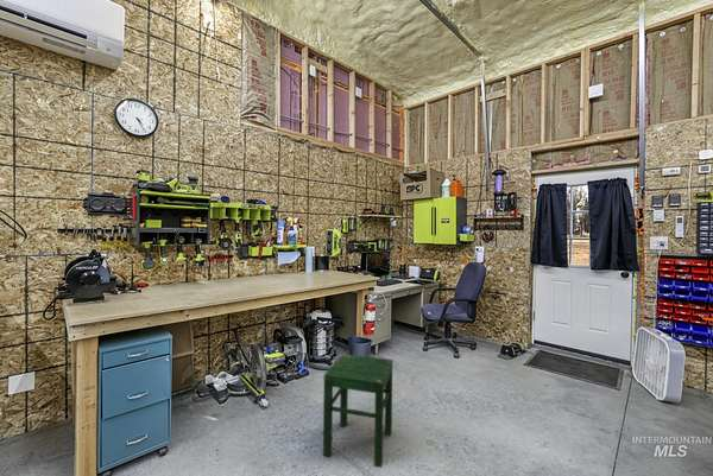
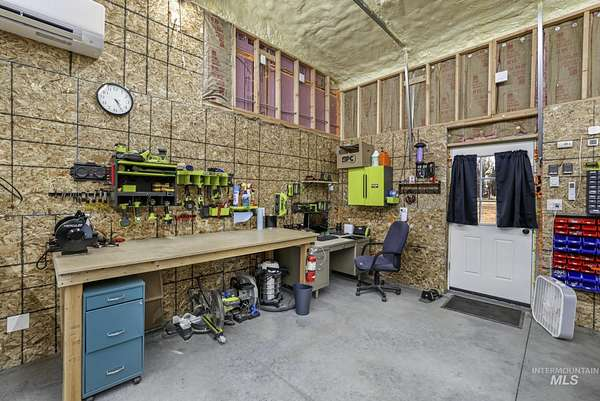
- stool [322,353,393,469]
